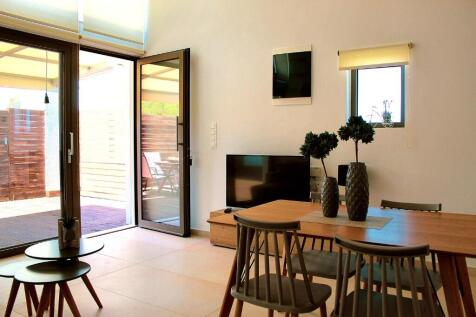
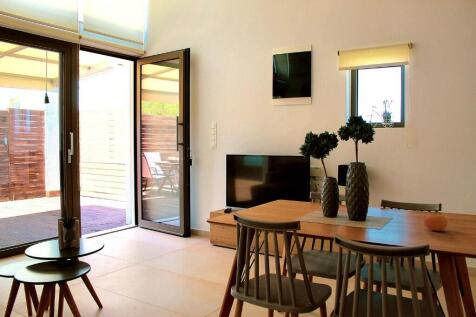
+ fruit [423,213,448,232]
